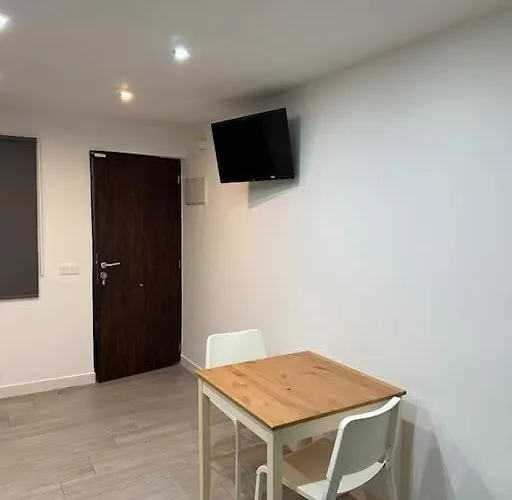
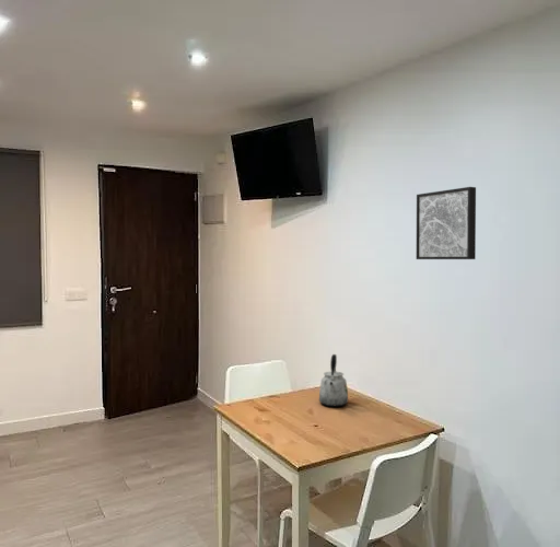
+ wall art [416,186,477,260]
+ kettle [318,353,349,407]
